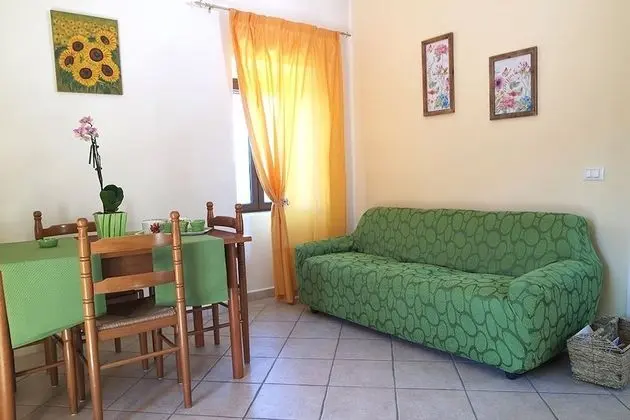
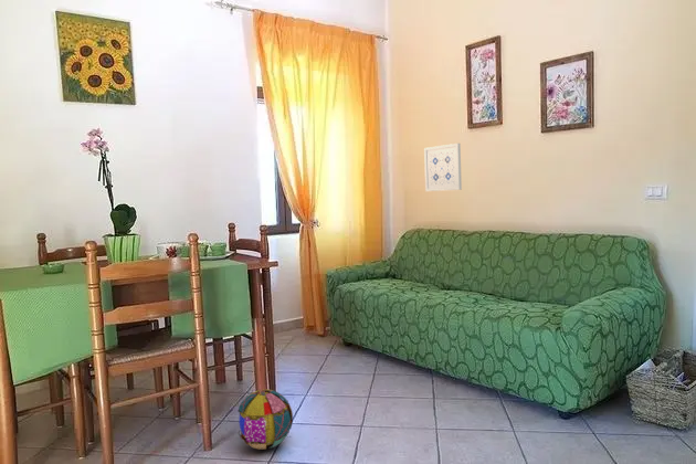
+ wall art [423,143,463,192]
+ ball [236,388,294,451]
